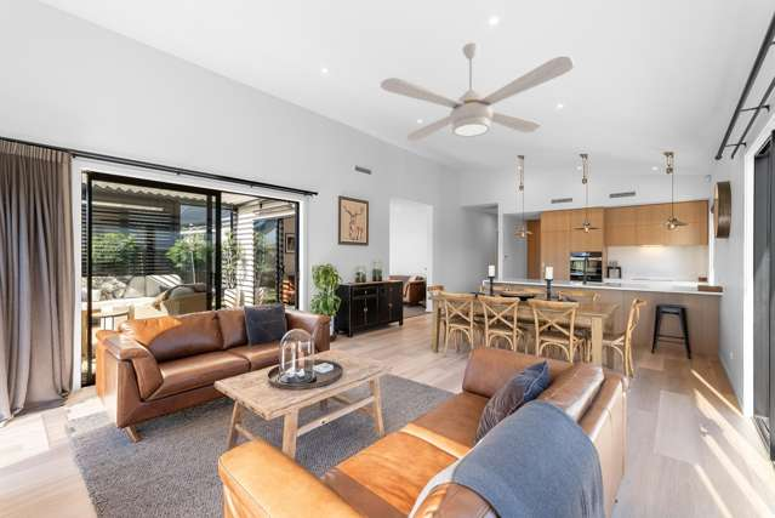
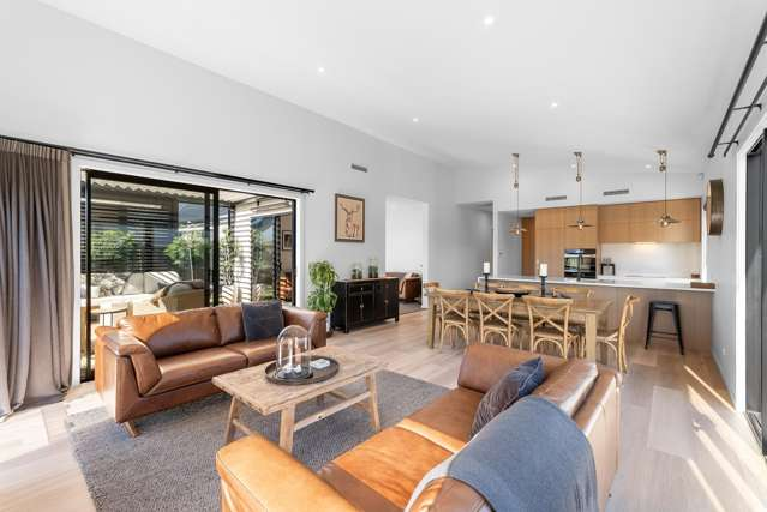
- ceiling fan [380,41,575,142]
